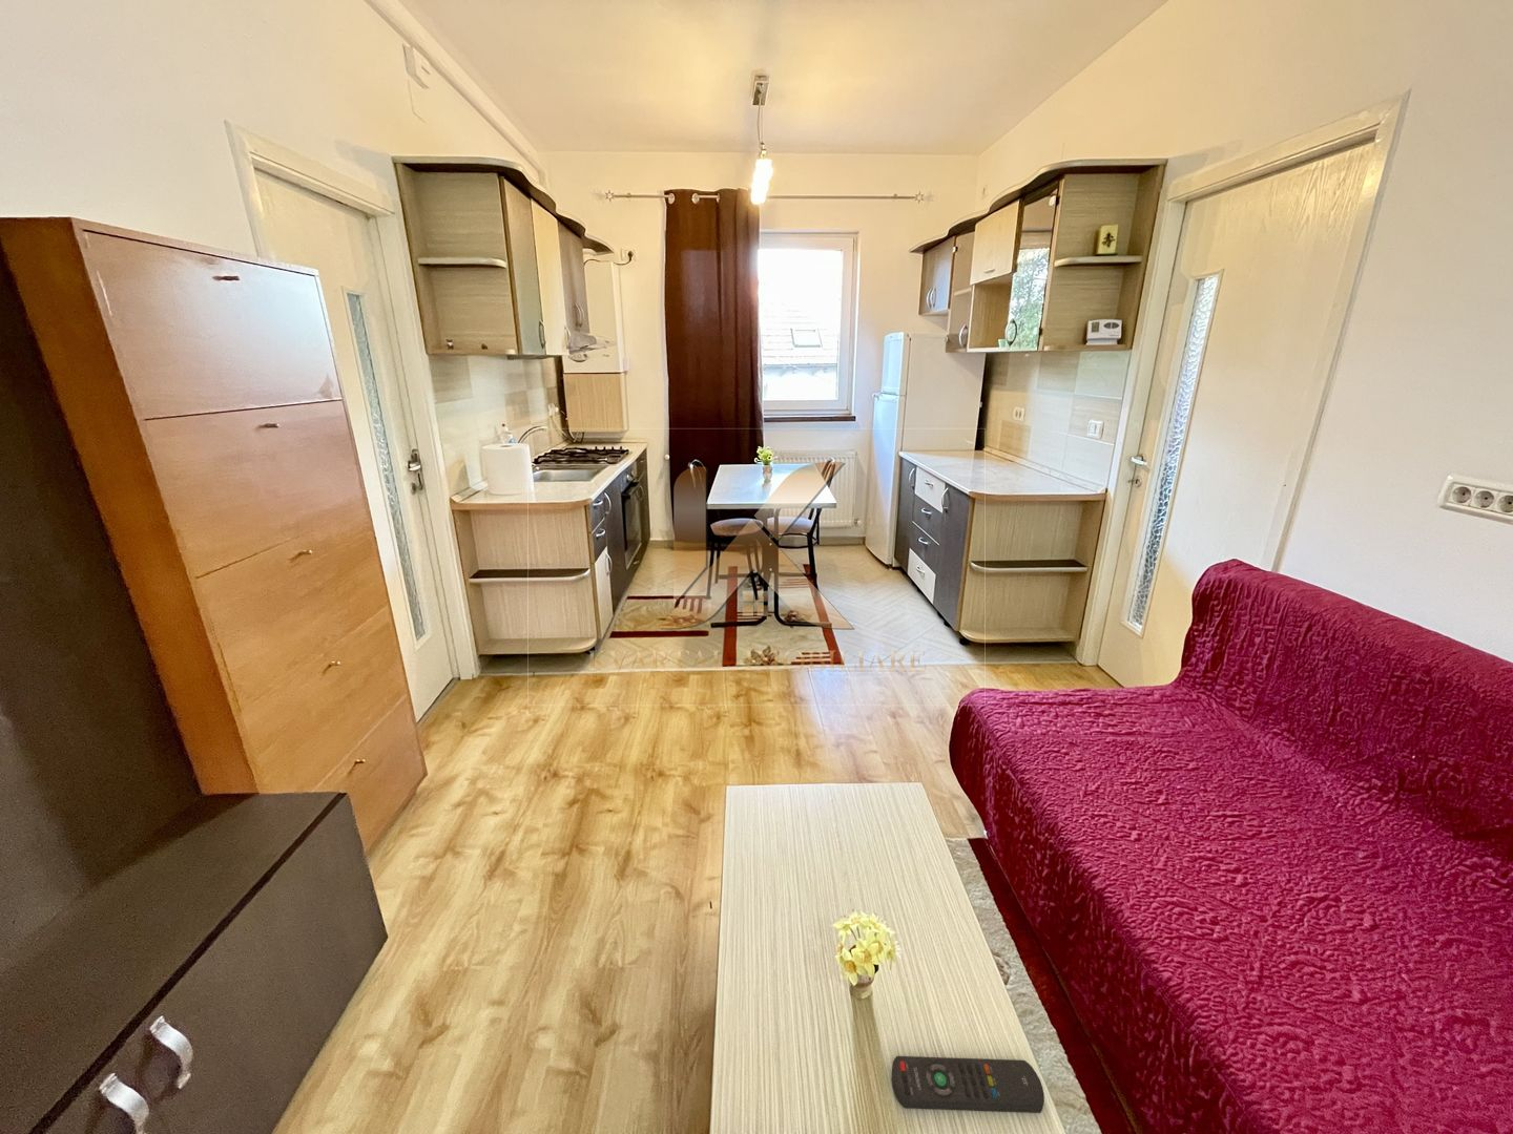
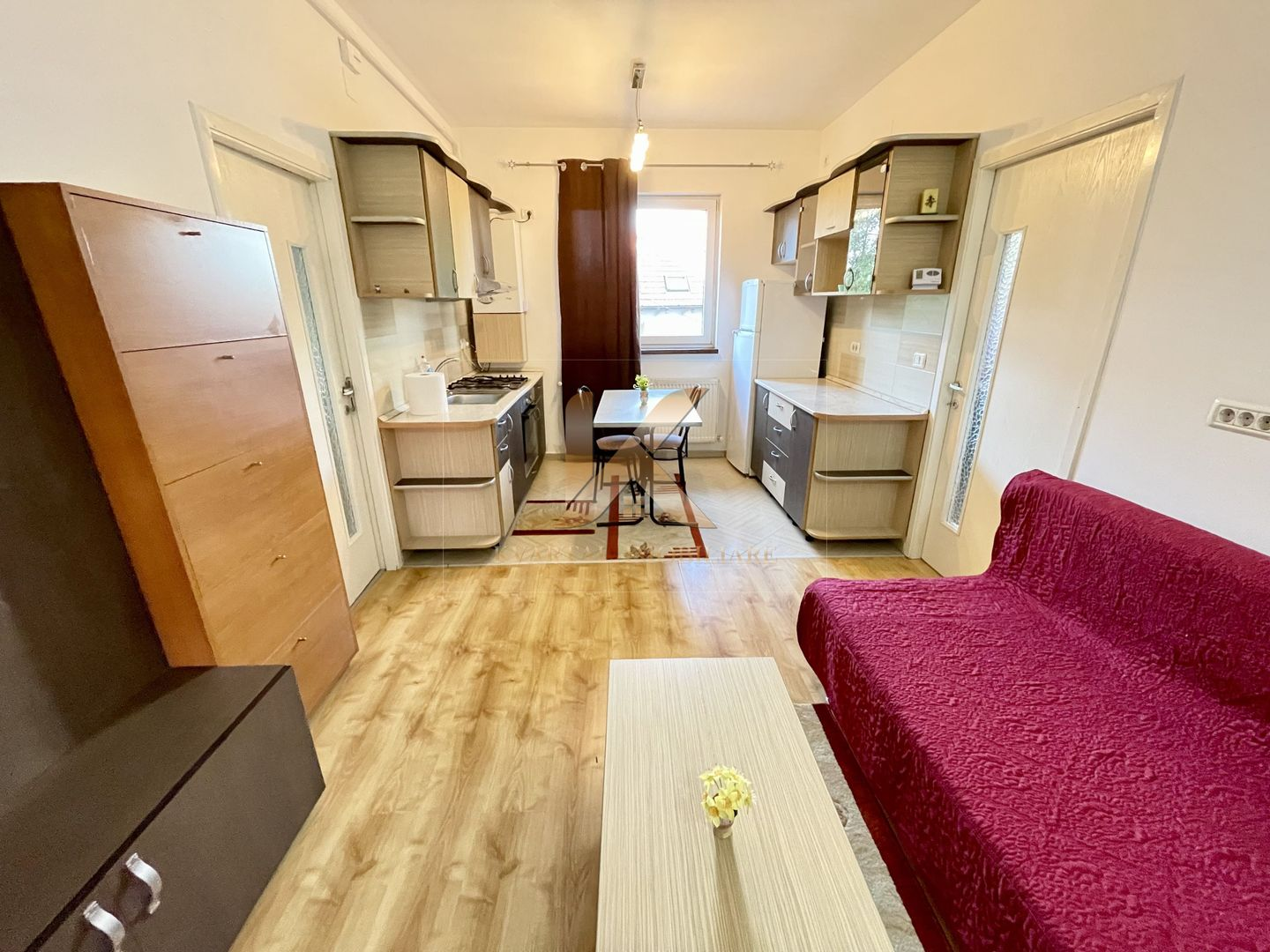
- remote control [890,1055,1046,1114]
